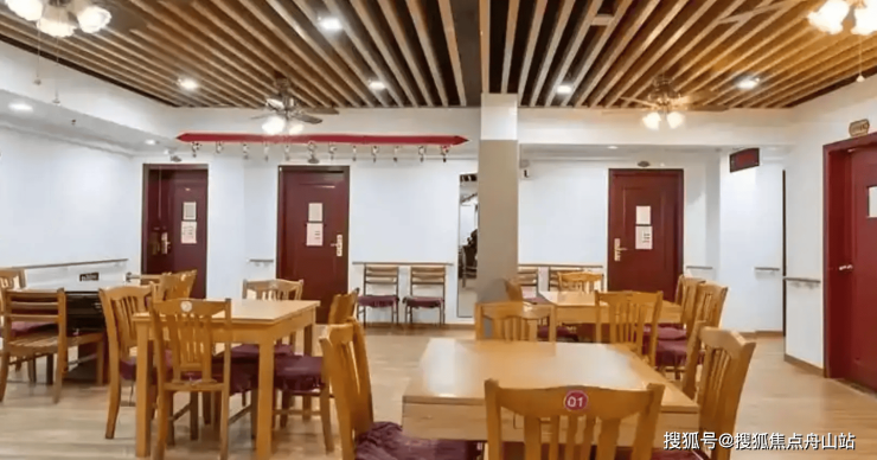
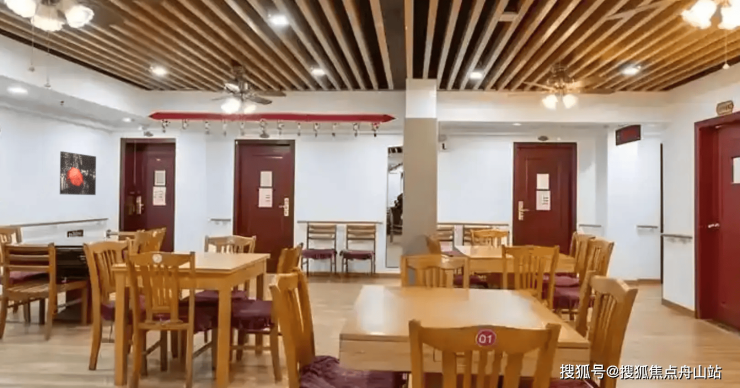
+ wall art [59,150,97,196]
